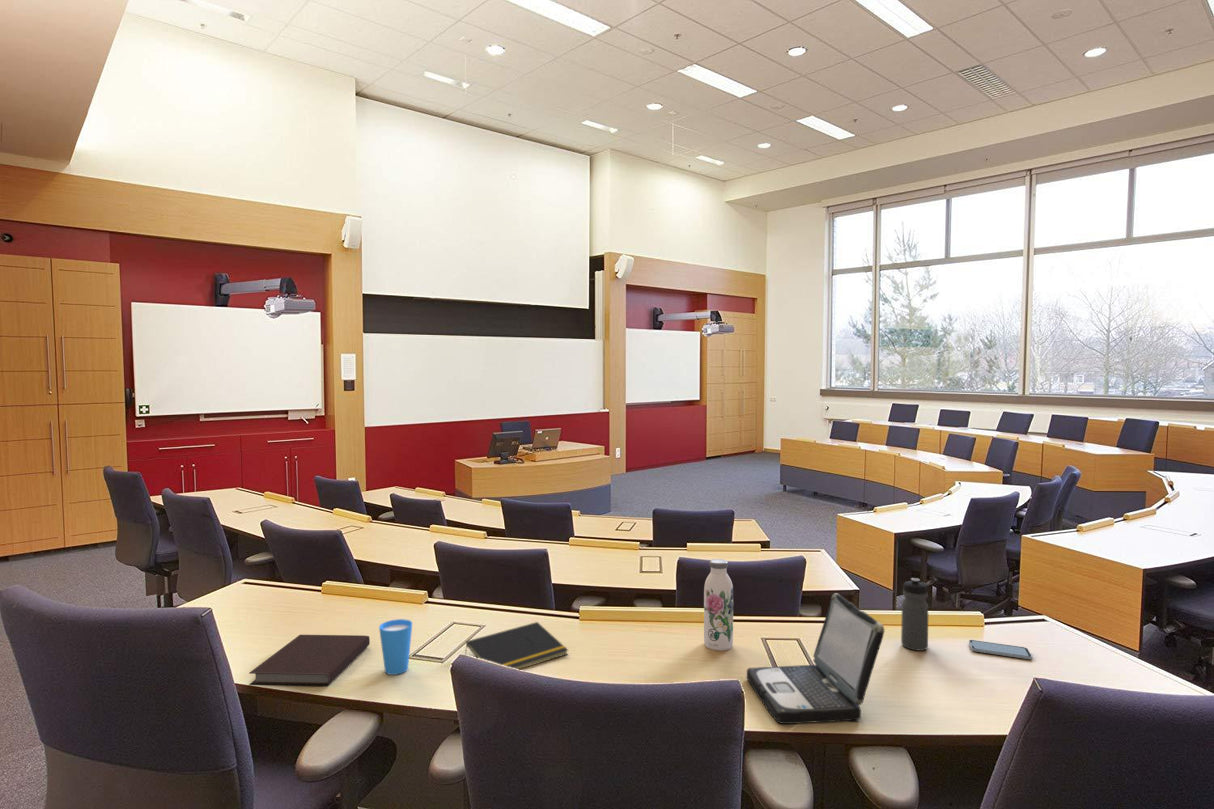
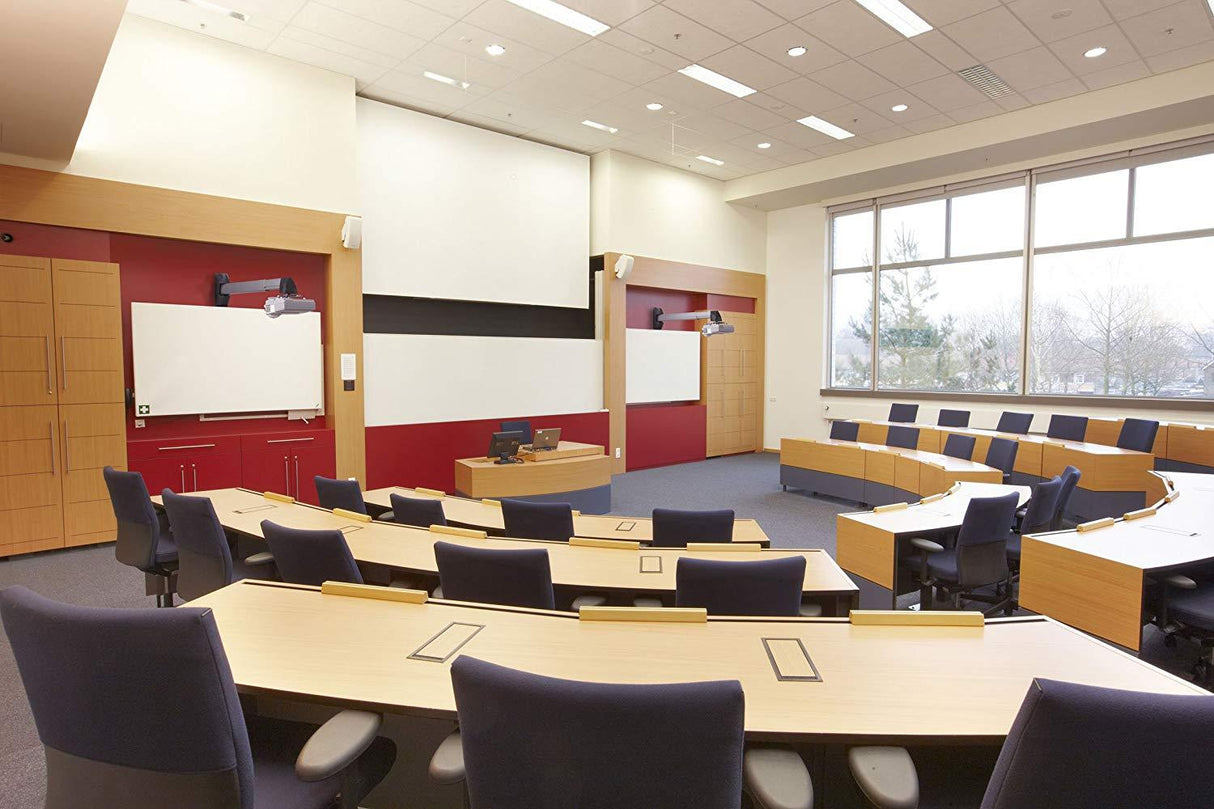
- notebook [248,634,371,687]
- laptop [746,592,885,725]
- notepad [464,621,569,670]
- water bottle [900,577,930,651]
- smartphone [968,639,1033,660]
- water bottle [703,558,734,652]
- cup [378,618,414,676]
